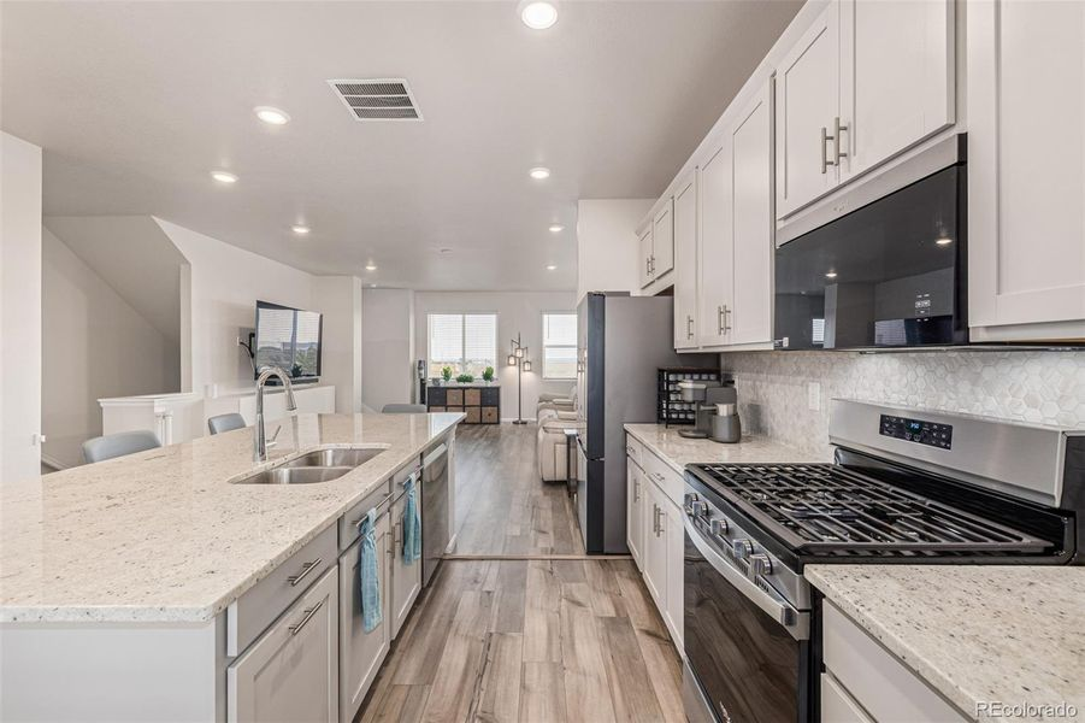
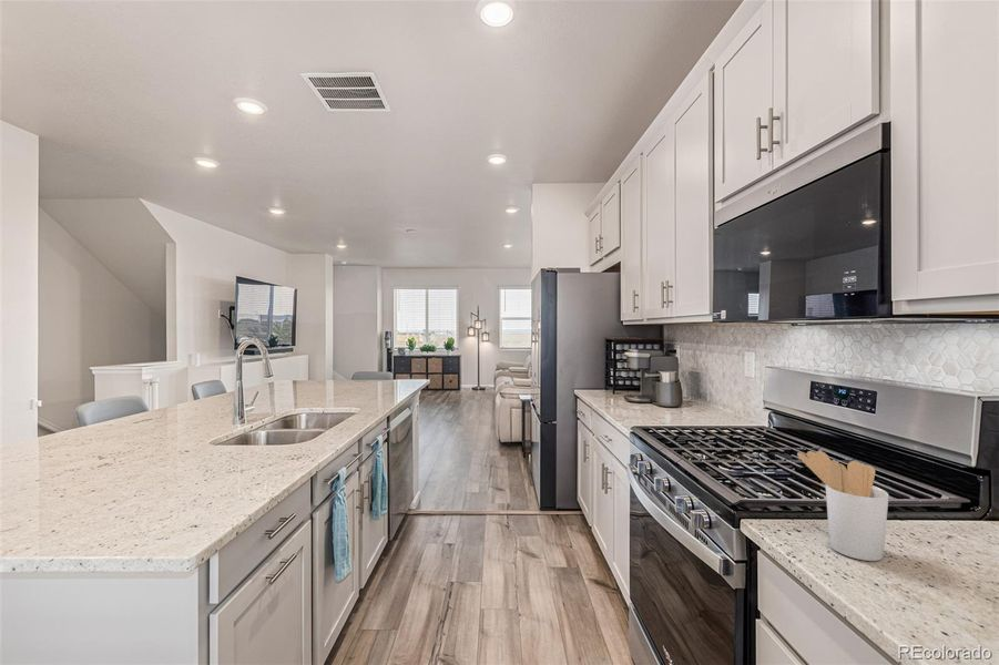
+ utensil holder [796,450,890,562]
